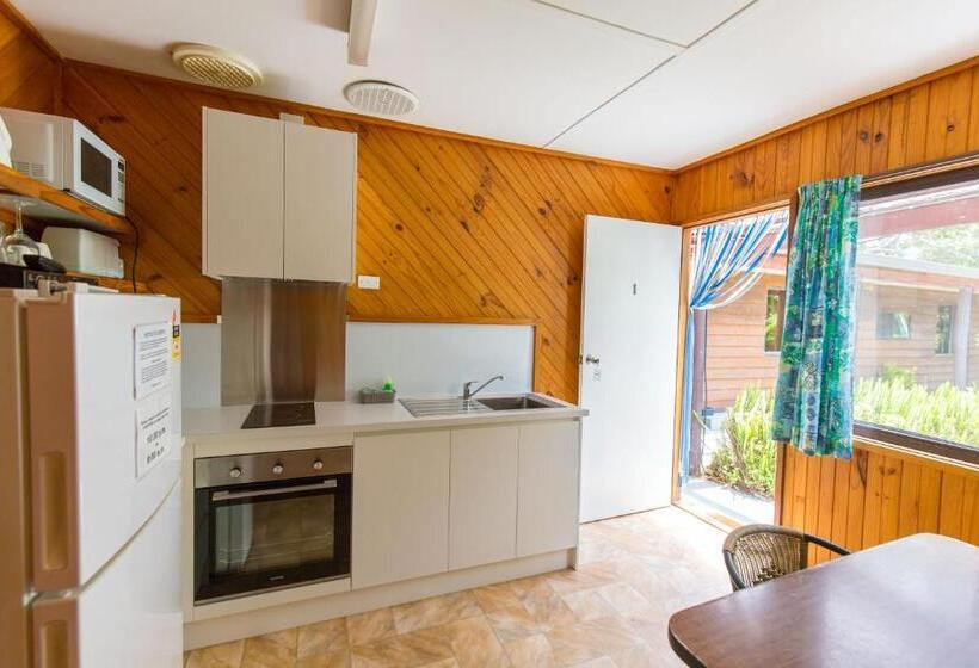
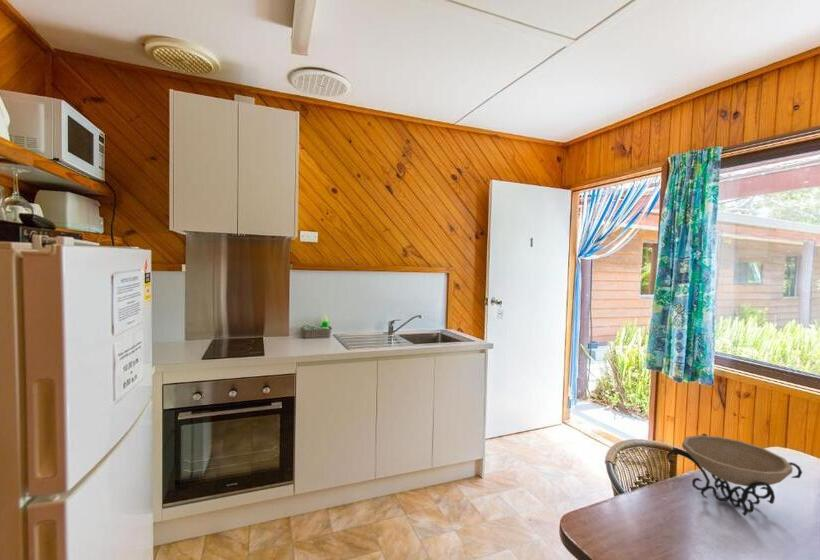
+ decorative bowl [666,433,803,517]
